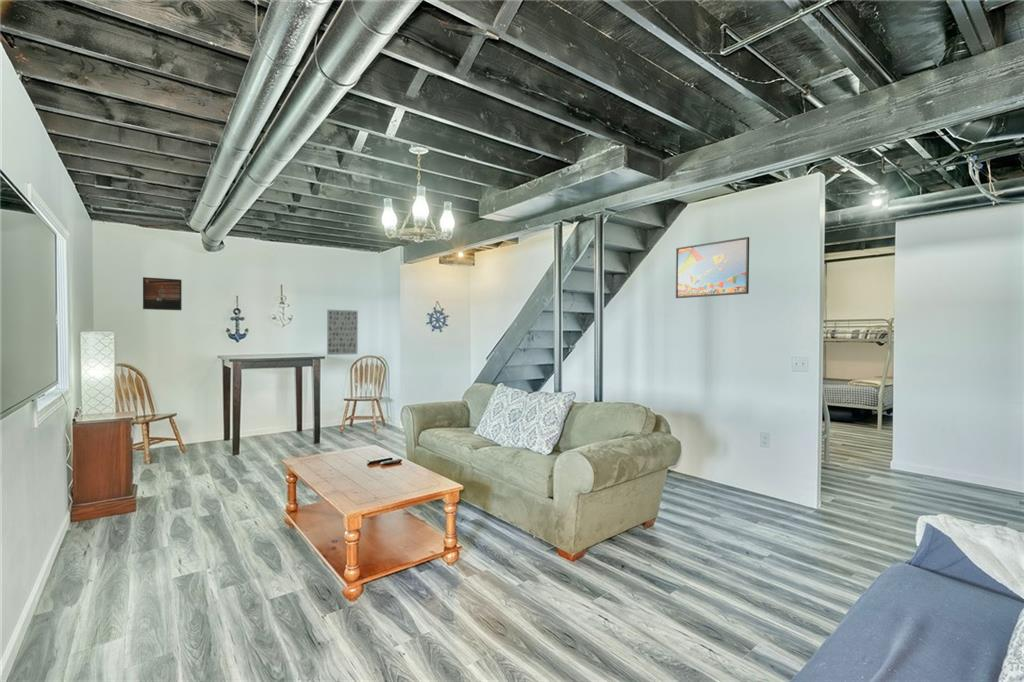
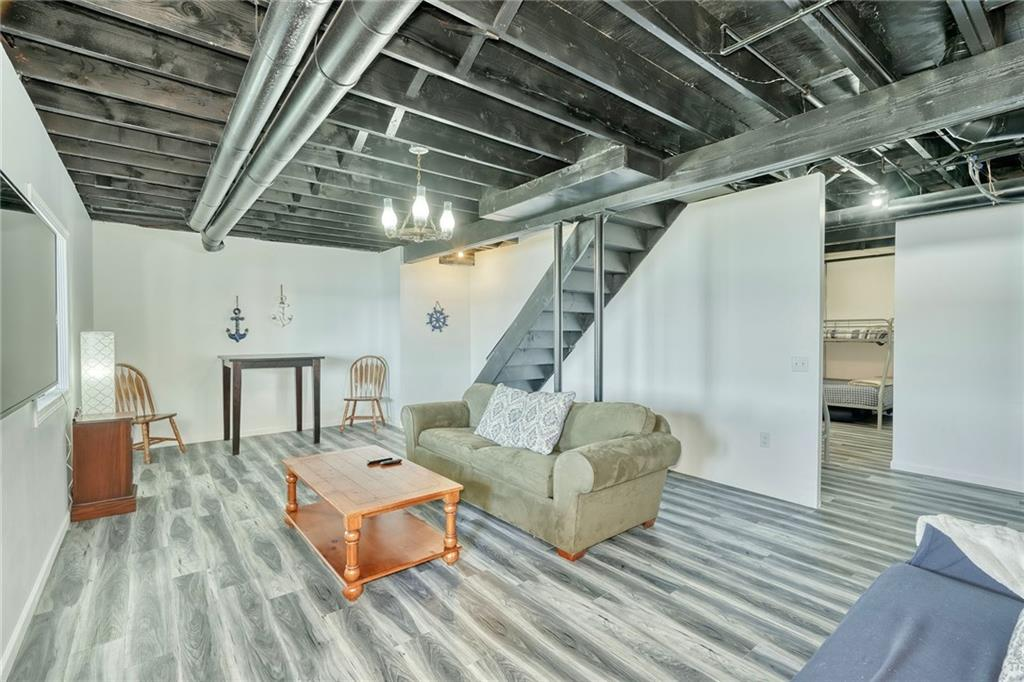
- wall art [326,309,359,356]
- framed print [142,276,183,311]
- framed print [675,236,750,299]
